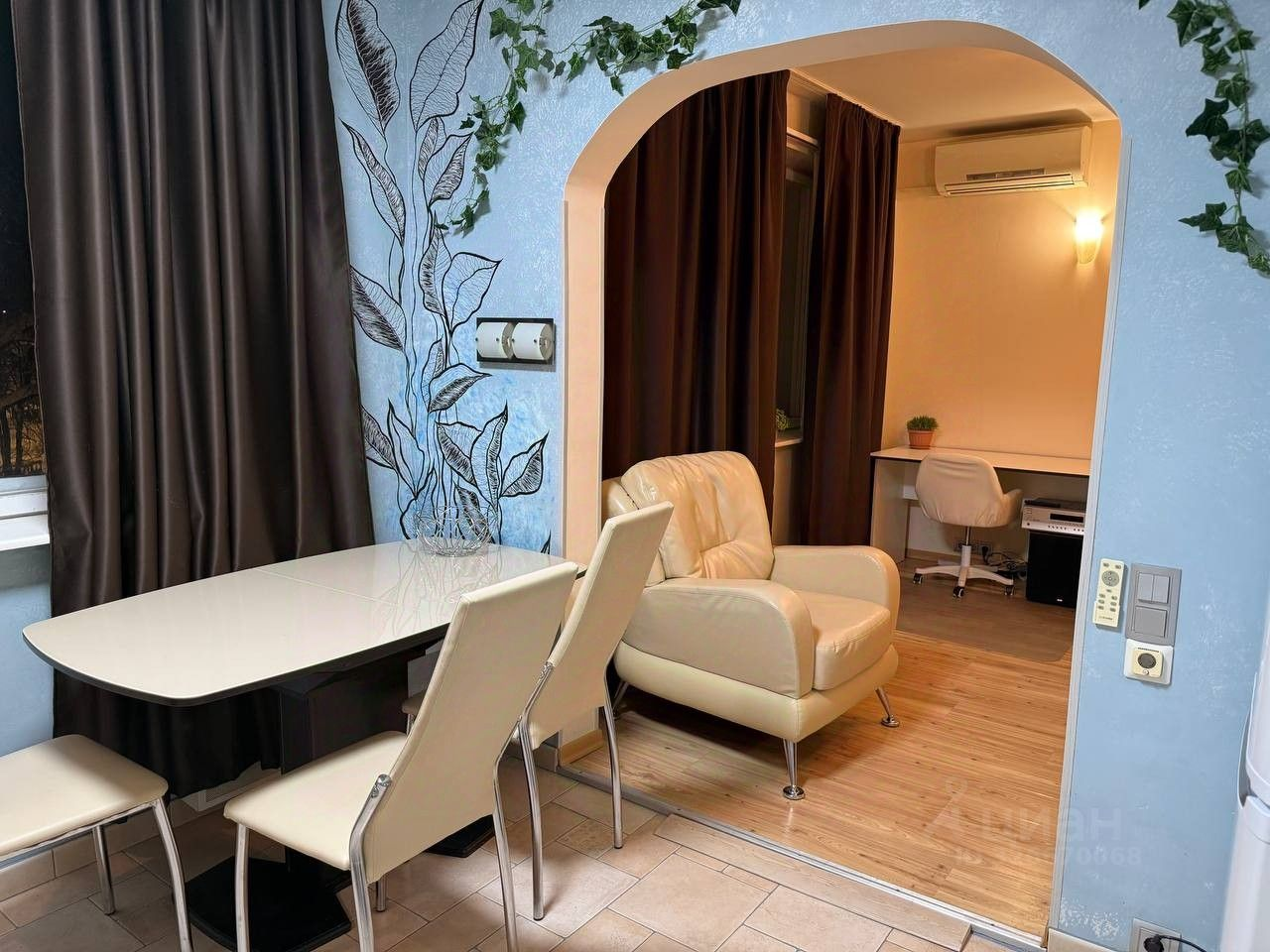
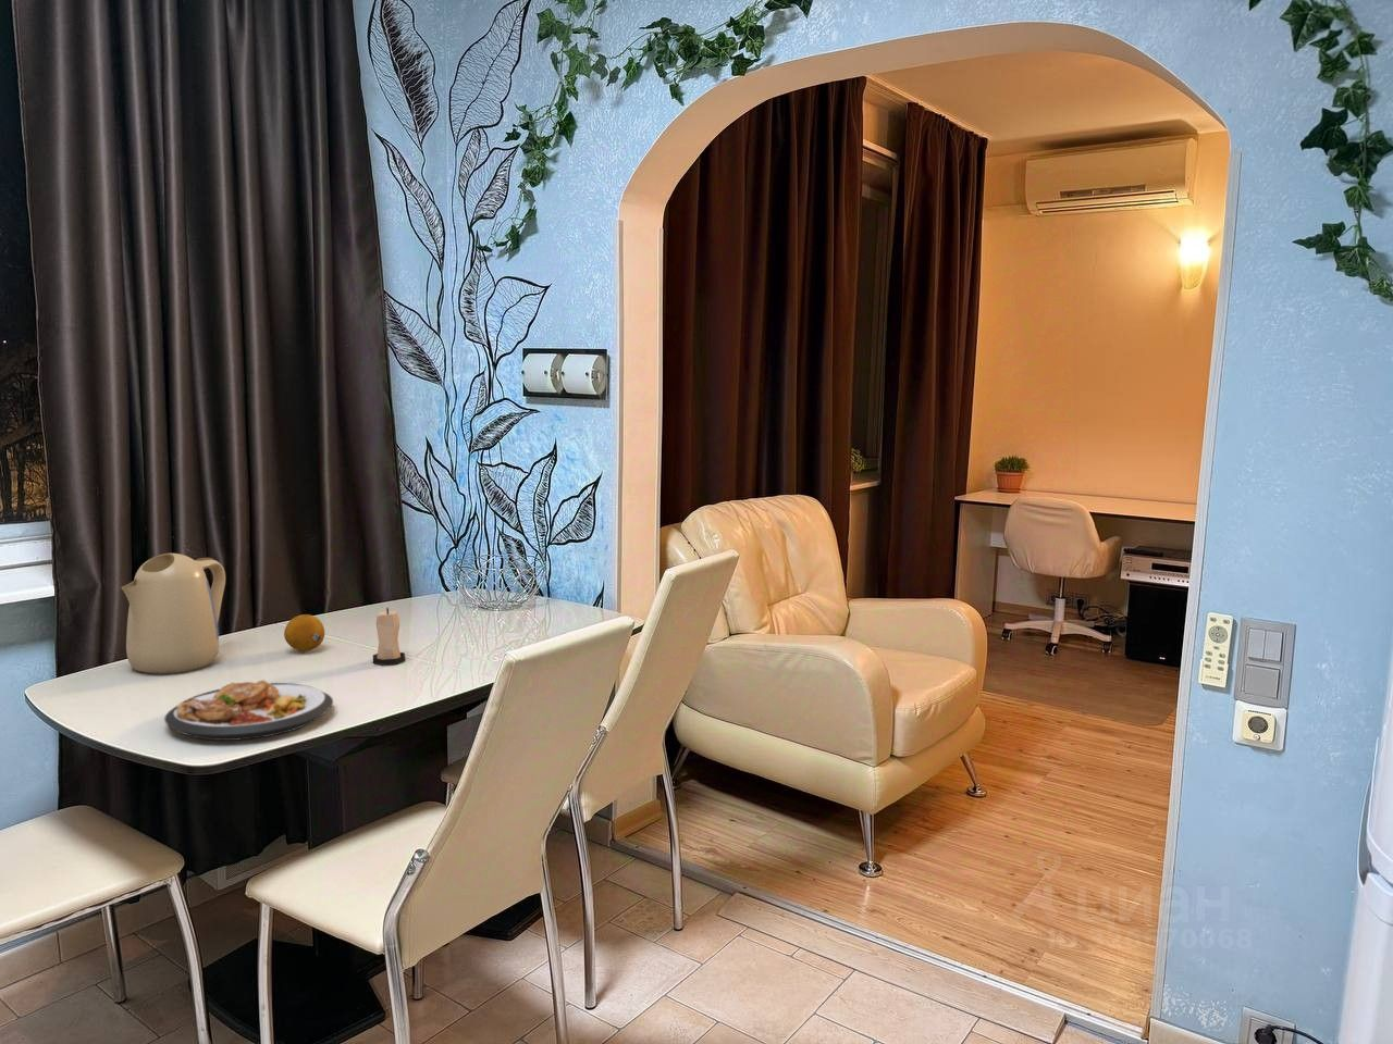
+ fruit [283,613,326,653]
+ candle [372,606,406,666]
+ plate [163,679,335,741]
+ kettle [120,553,226,674]
